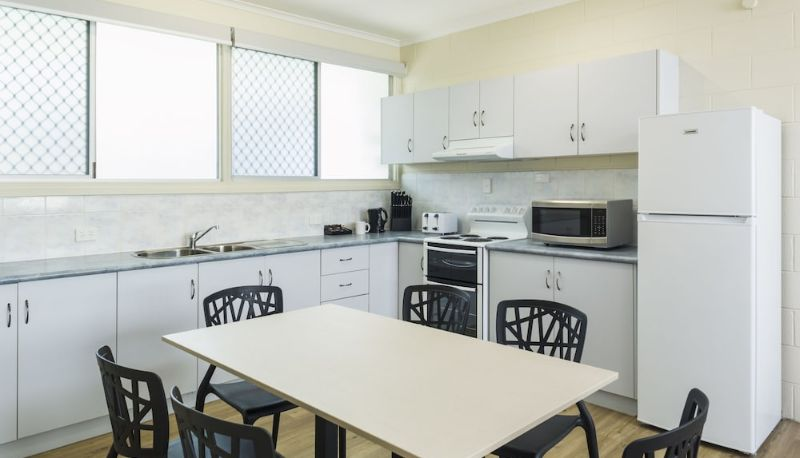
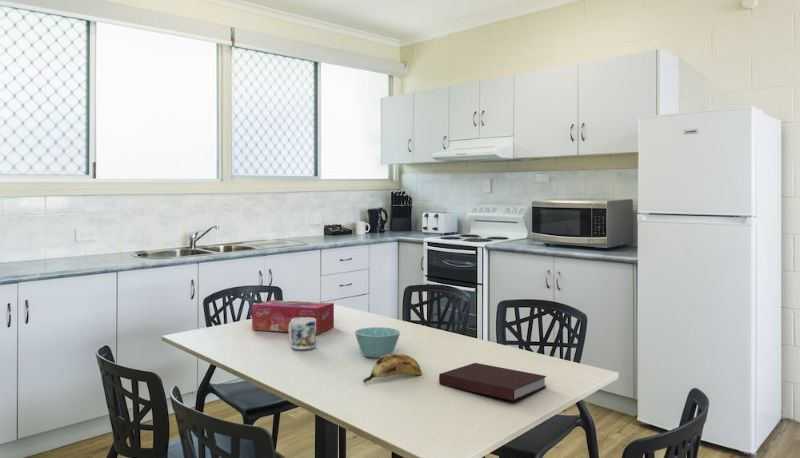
+ banana [362,353,423,384]
+ bowl [354,326,401,359]
+ notebook [438,362,548,402]
+ mug [288,318,317,350]
+ tissue box [251,299,335,335]
